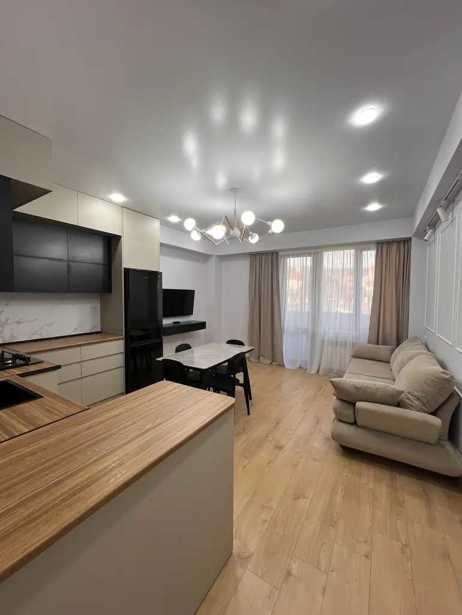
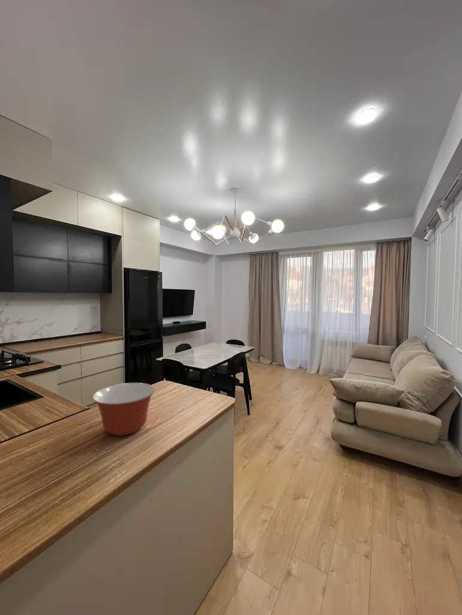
+ mixing bowl [91,382,156,437]
